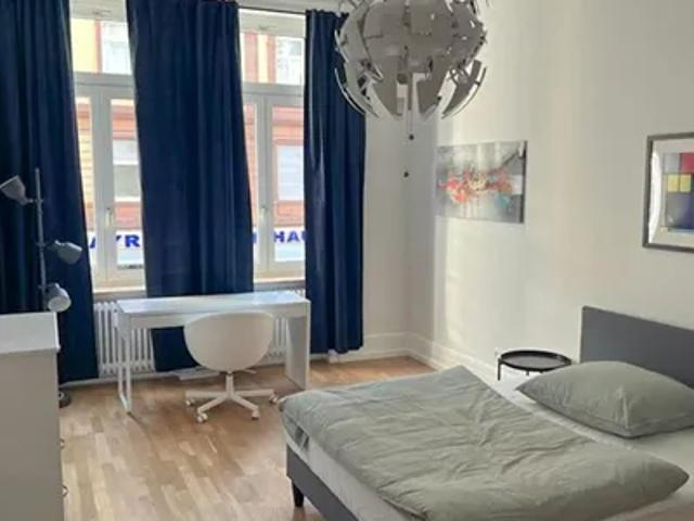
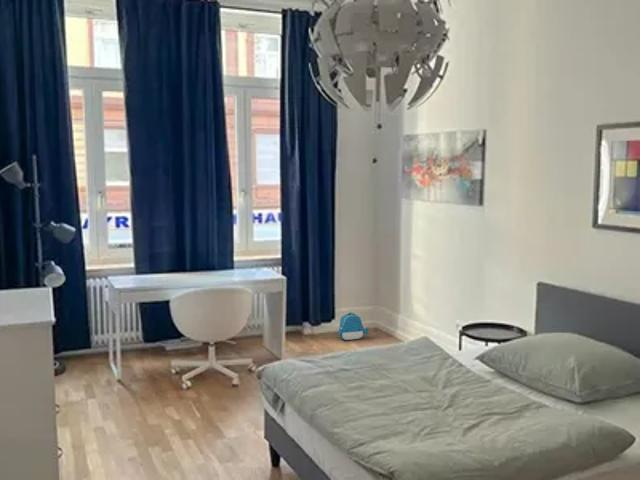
+ backpack [338,311,370,341]
